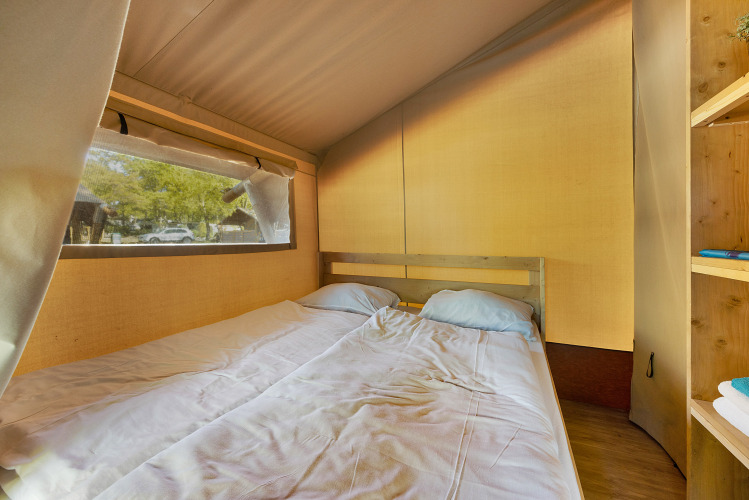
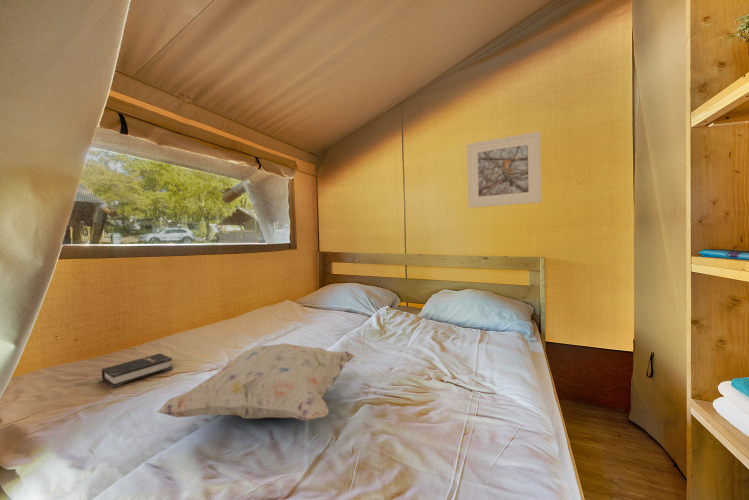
+ hardback book [101,353,173,389]
+ decorative pillow [156,342,356,421]
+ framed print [466,131,542,209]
